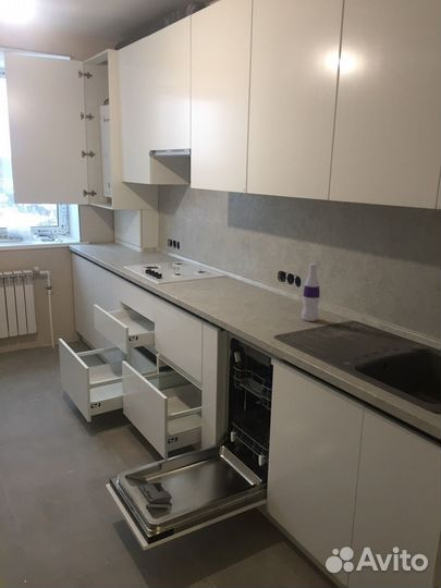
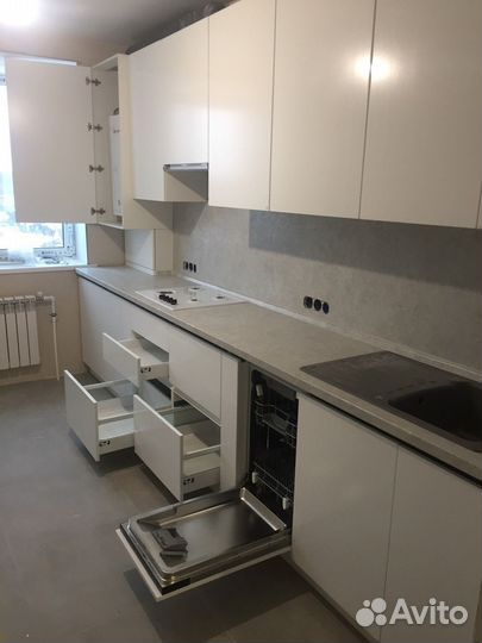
- bottle [301,262,321,322]
